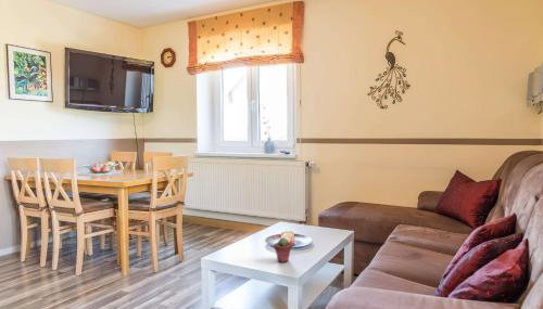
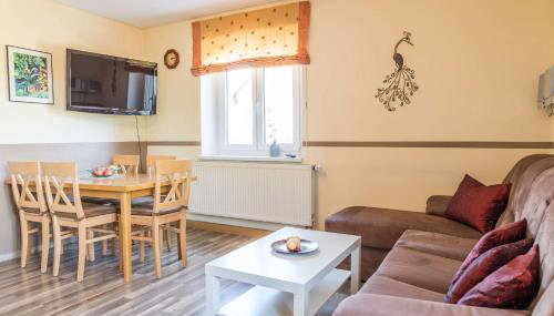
- potted succulent [273,237,293,263]
